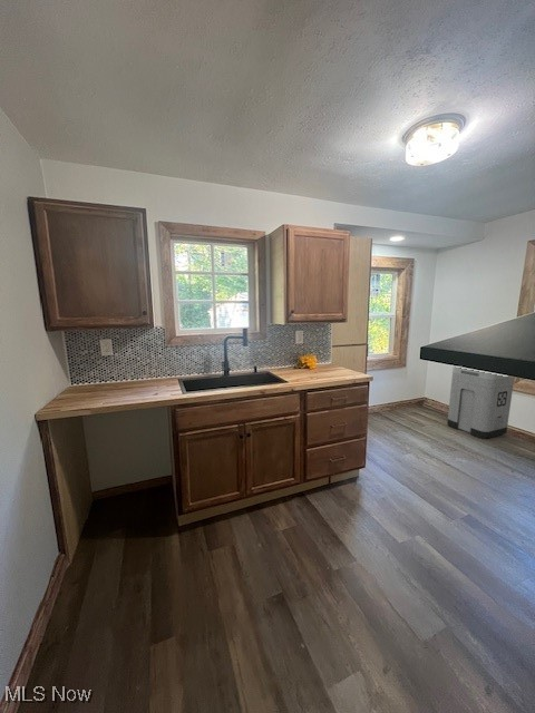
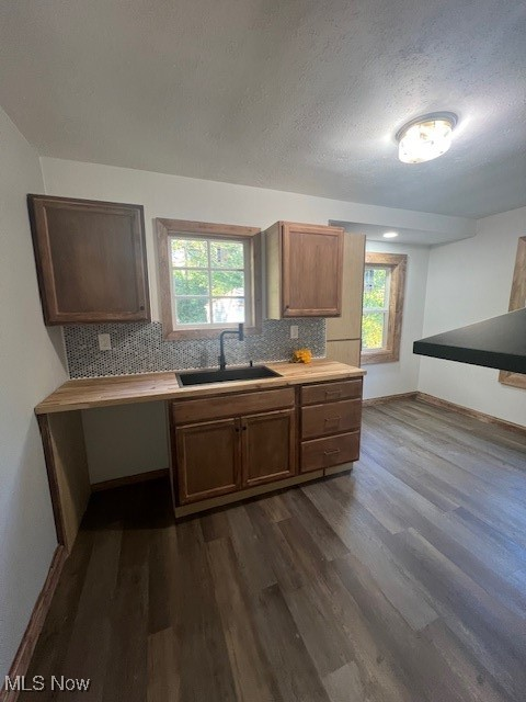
- trash can [446,365,515,440]
